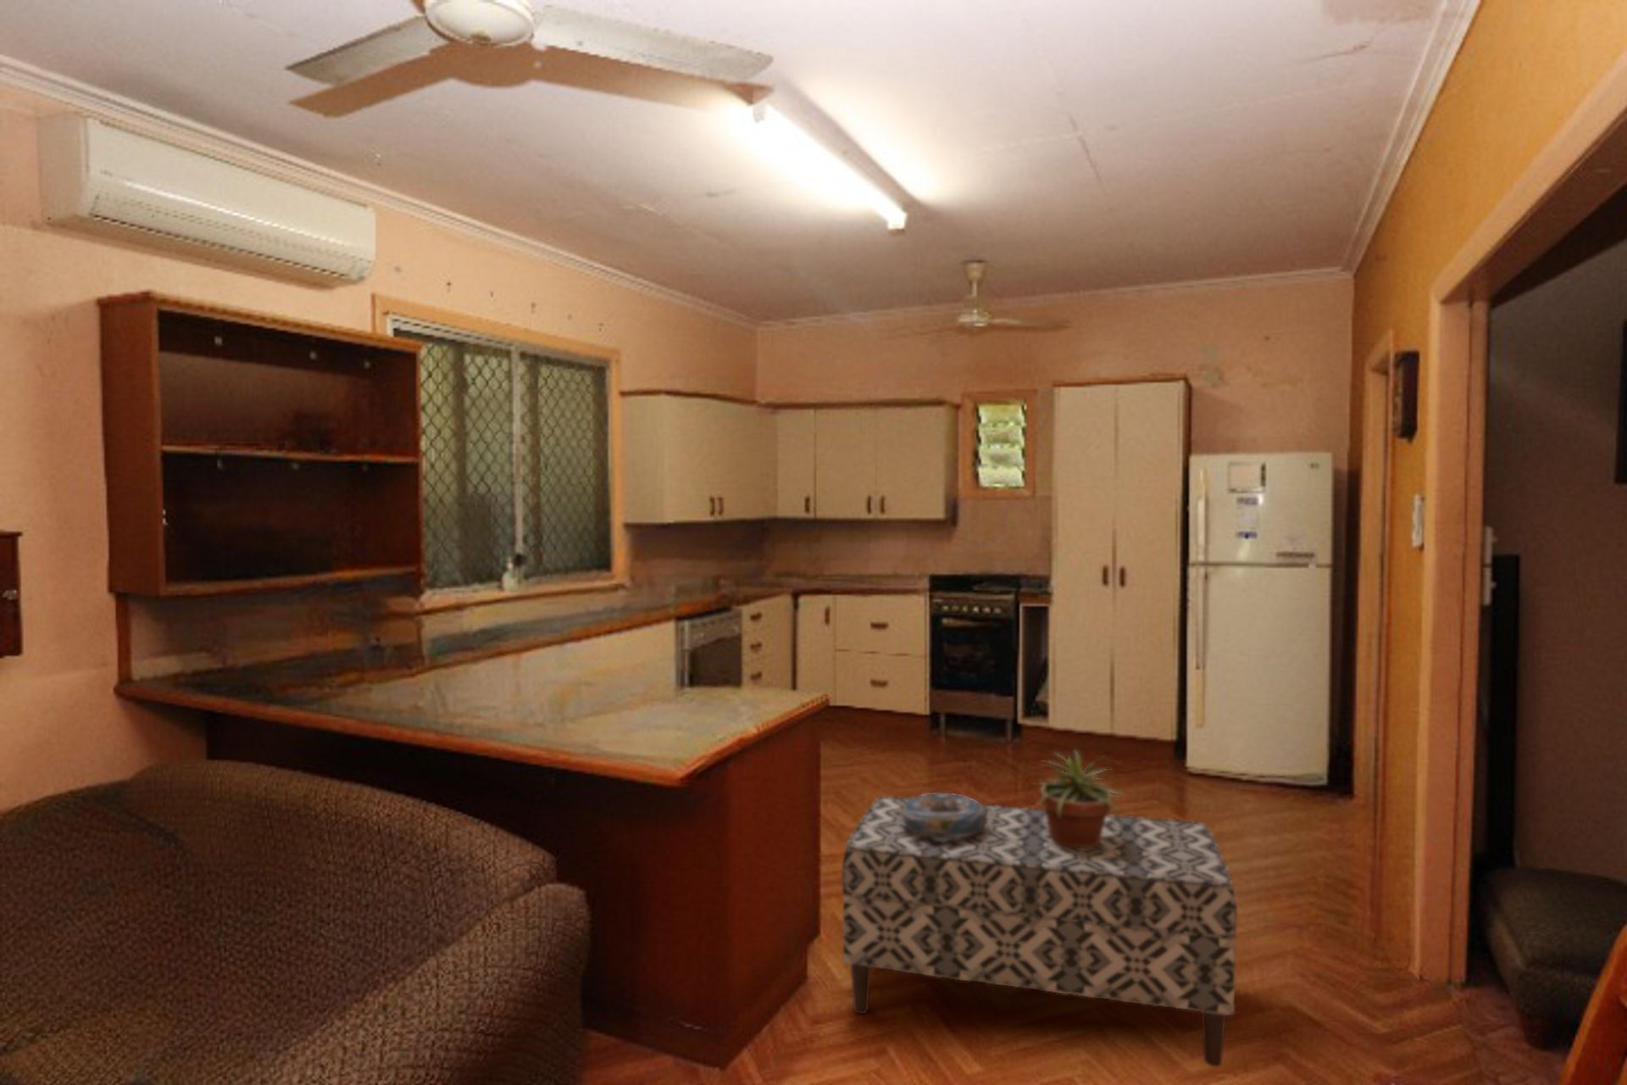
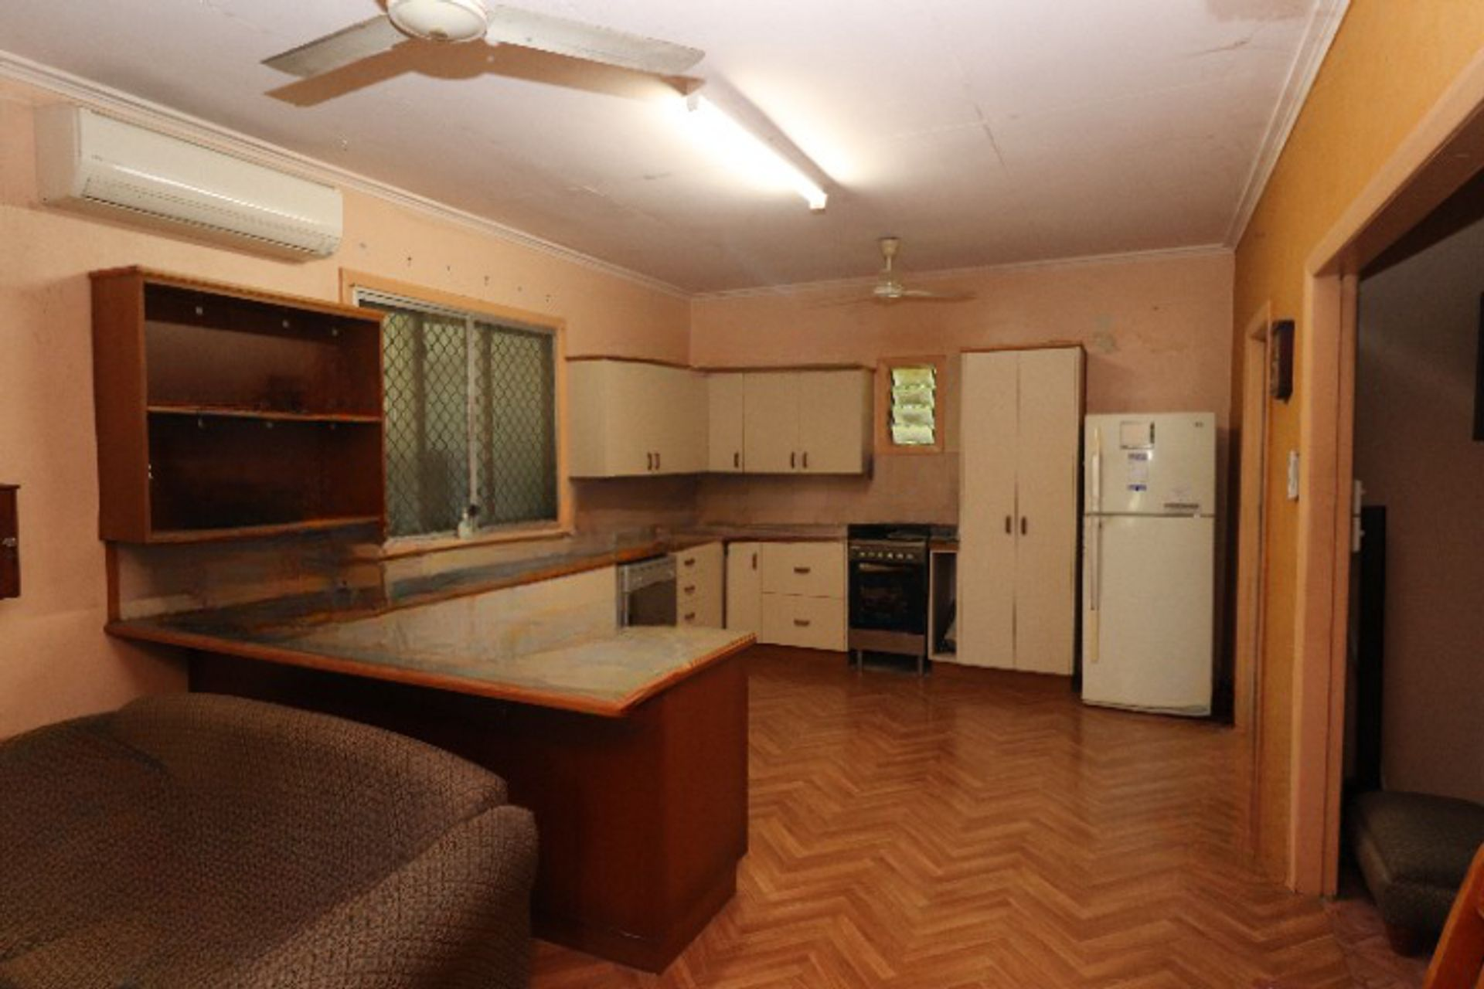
- bench [841,796,1238,1067]
- decorative bowl [901,792,988,839]
- potted plant [1030,750,1128,848]
